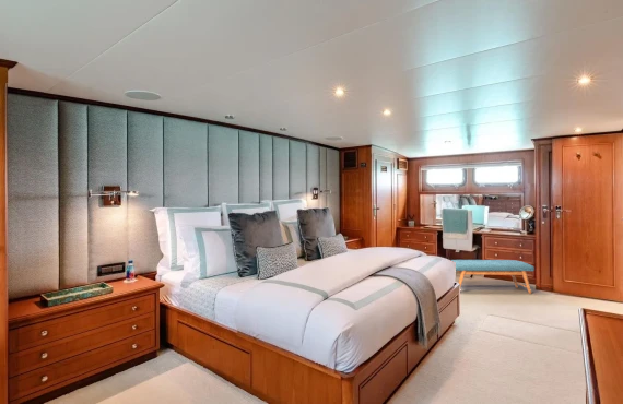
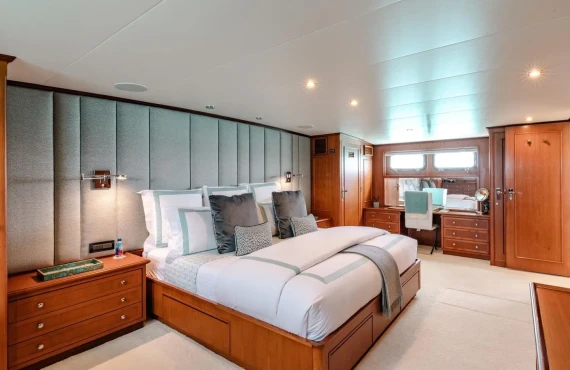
- bench [450,259,536,295]
